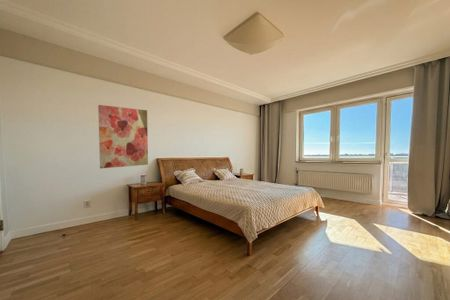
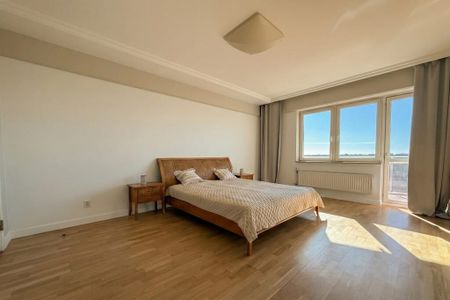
- wall art [97,104,149,169]
